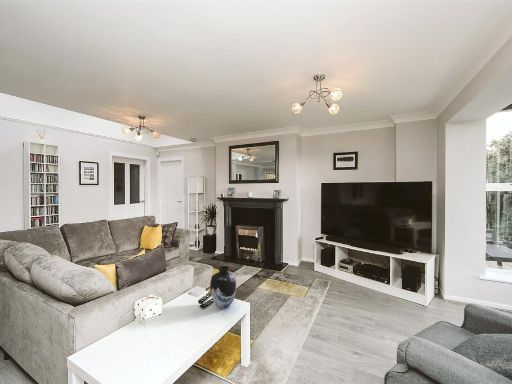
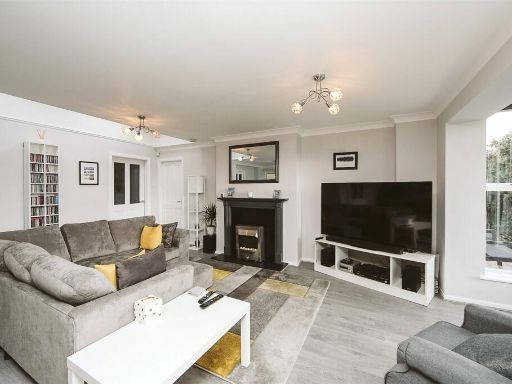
- vase [209,265,238,310]
